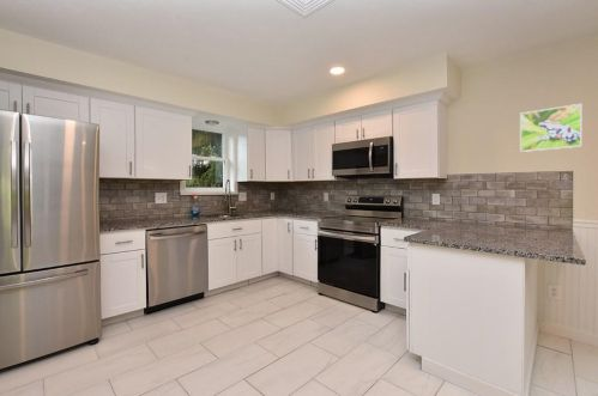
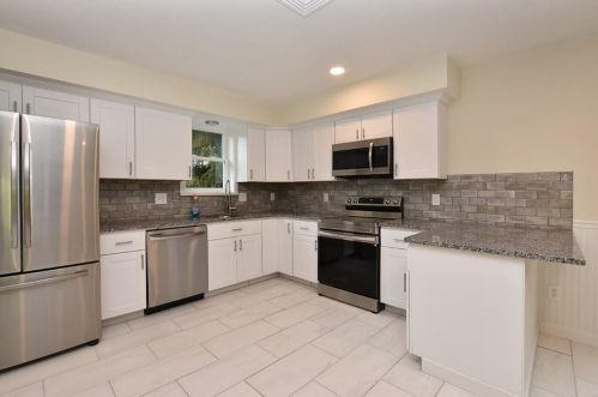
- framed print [519,103,582,153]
